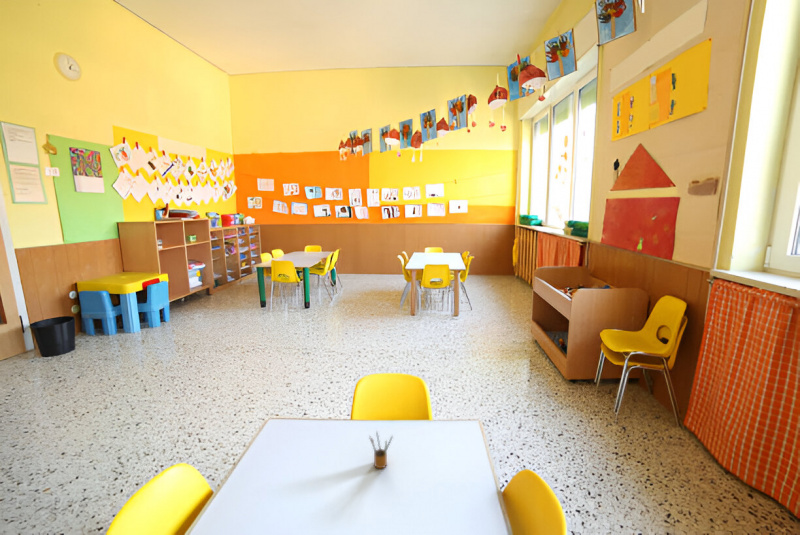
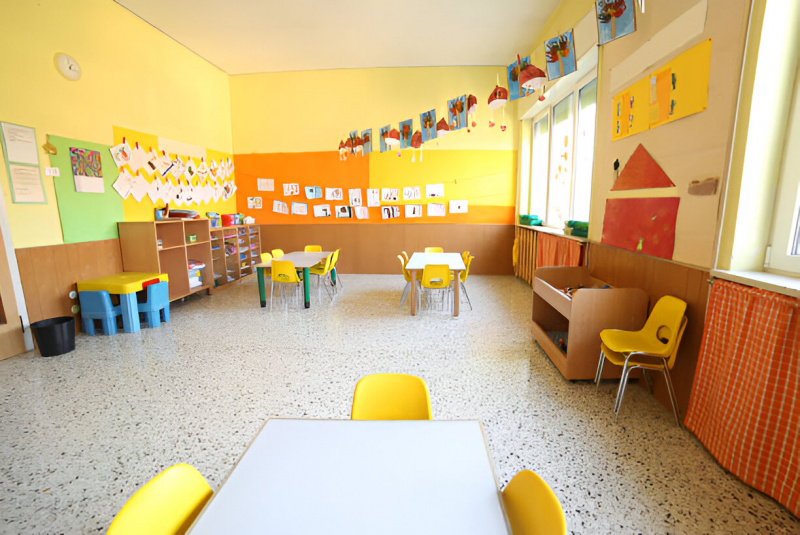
- pencil box [368,430,394,470]
